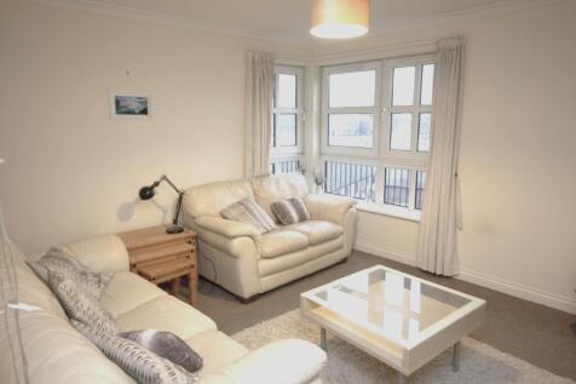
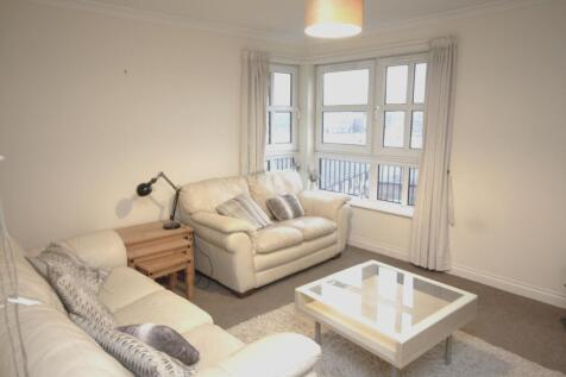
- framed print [106,88,155,122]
